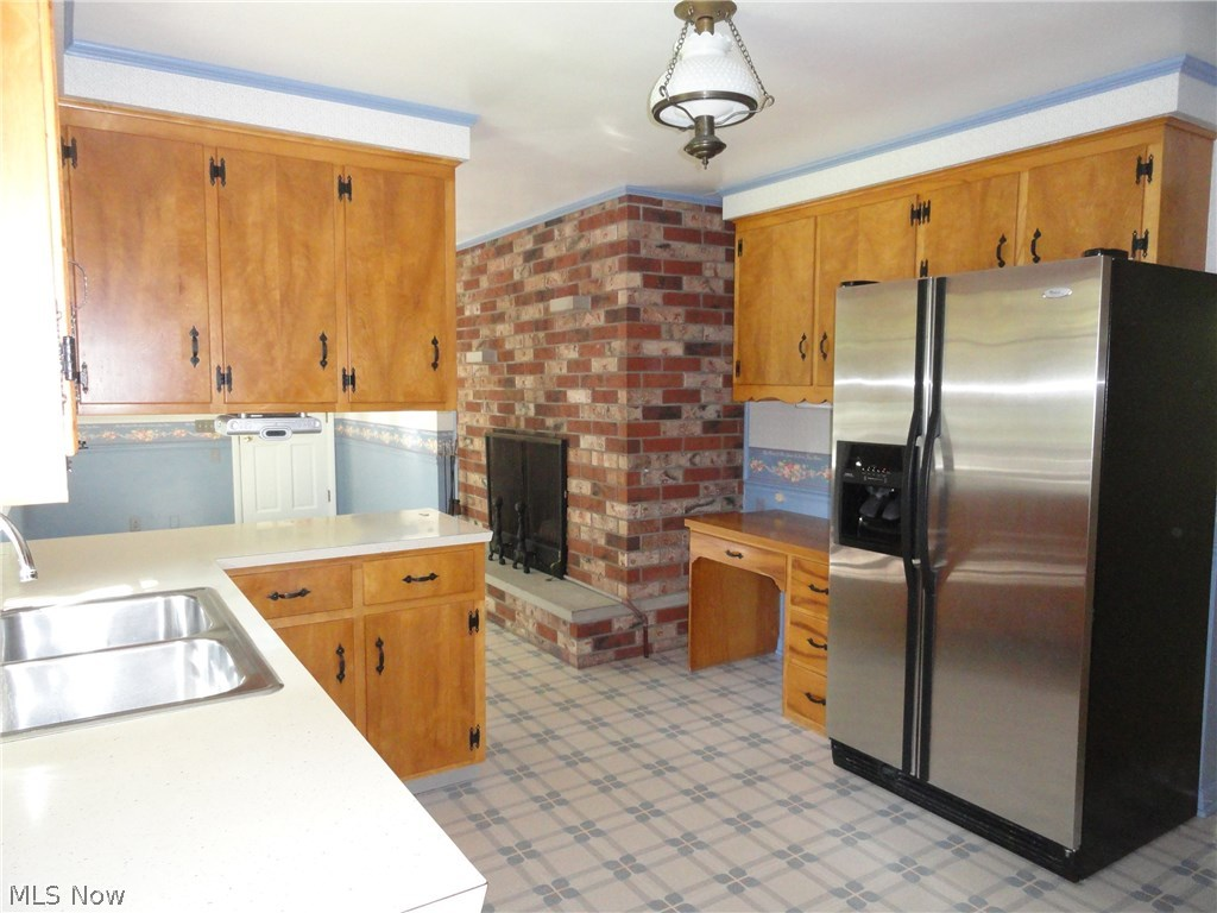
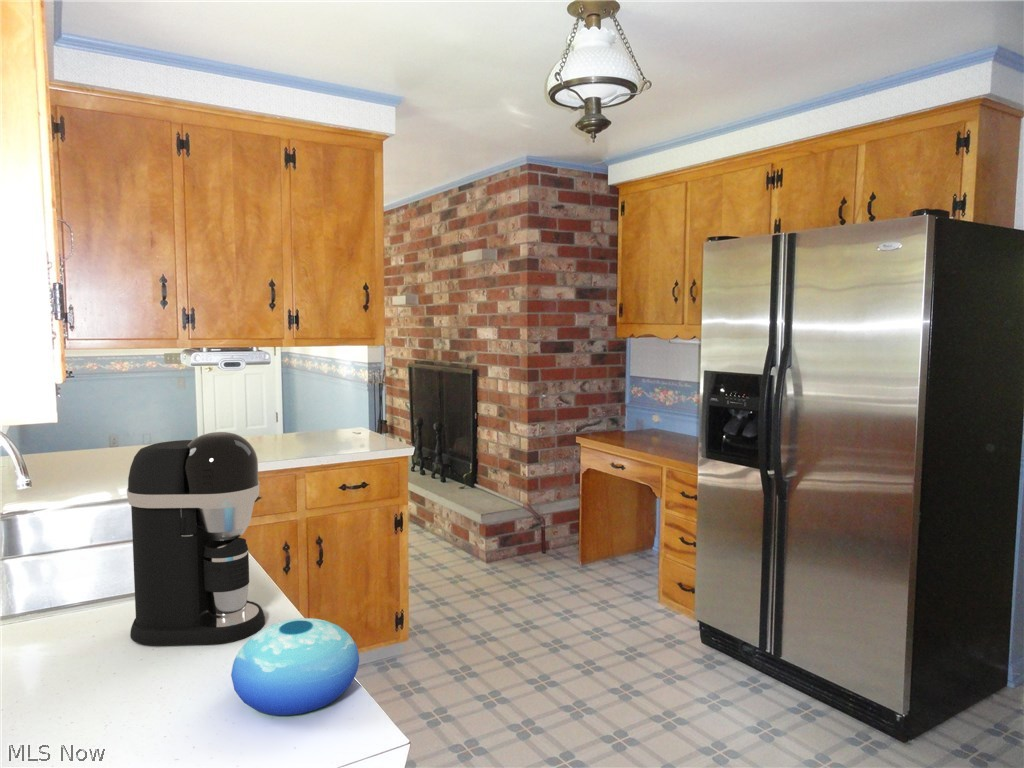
+ coffee maker [126,431,266,646]
+ bowl [230,617,360,716]
